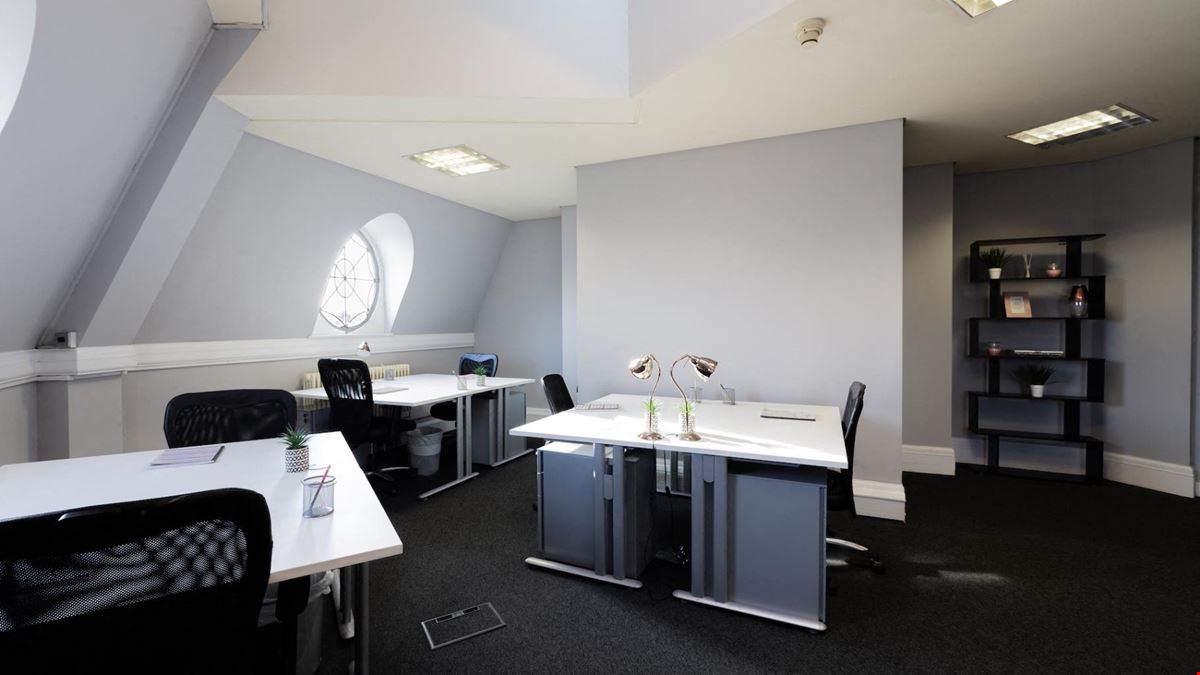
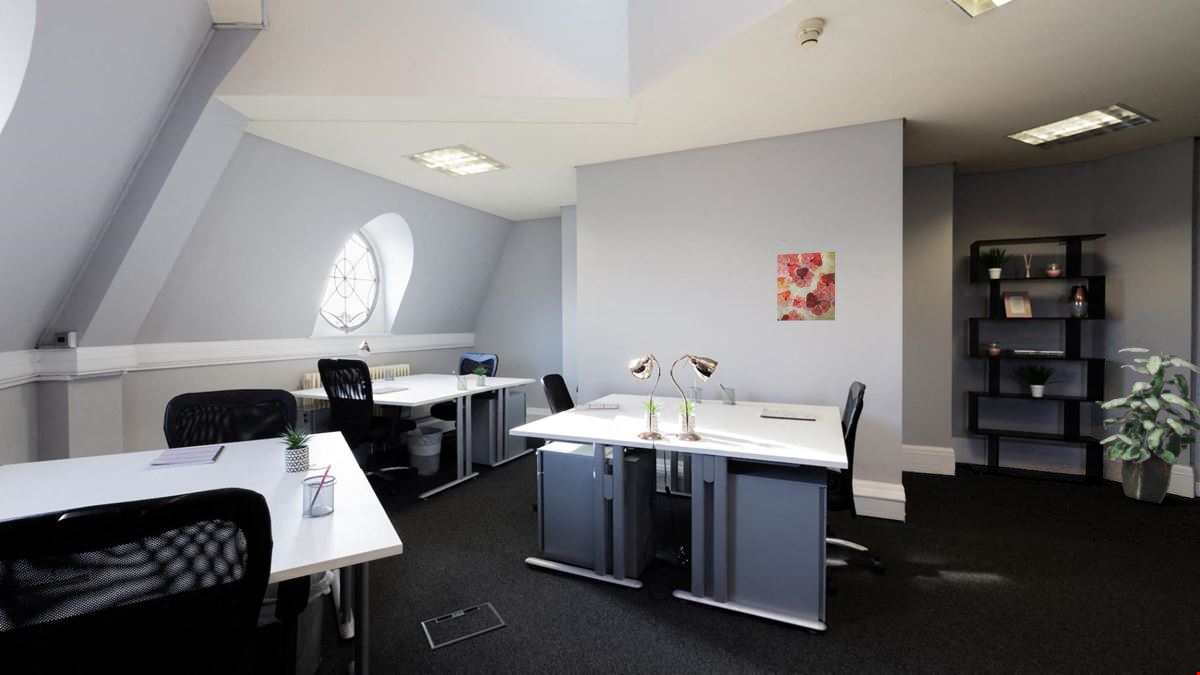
+ indoor plant [1095,347,1200,504]
+ wall art [776,251,836,322]
